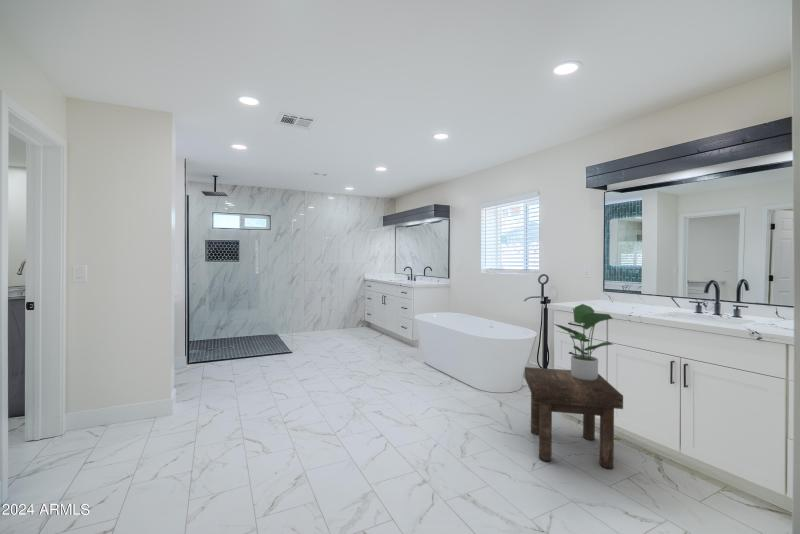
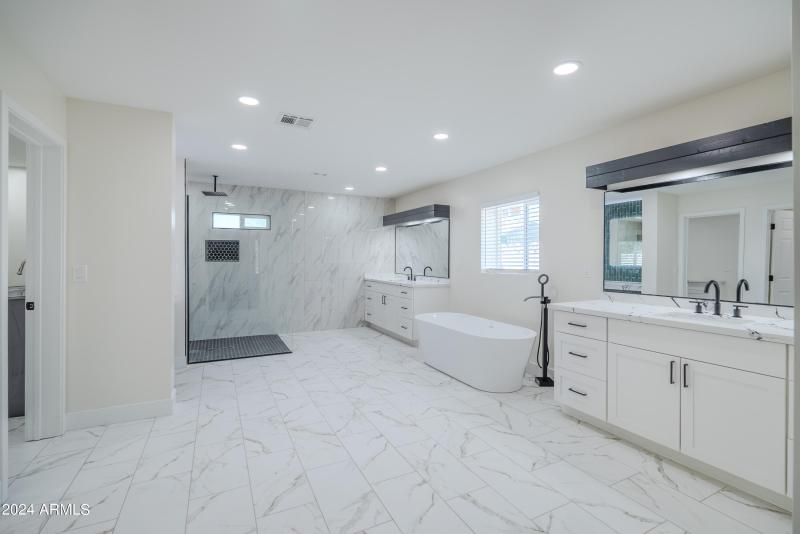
- stool [524,366,624,470]
- potted plant [553,303,614,381]
